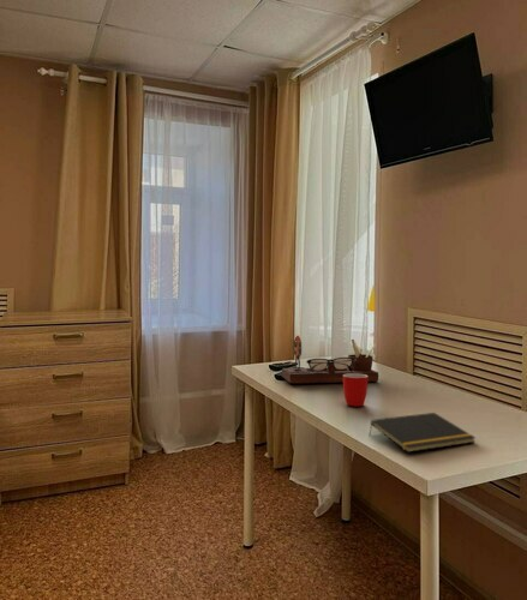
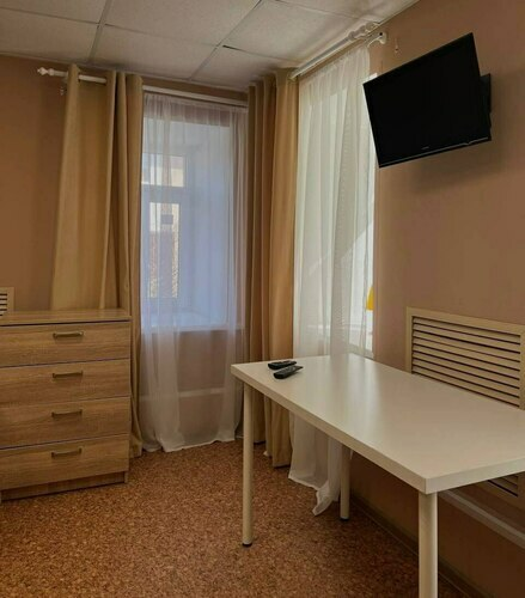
- mug [342,373,369,408]
- desk organizer [281,334,379,384]
- notepad [369,412,477,454]
